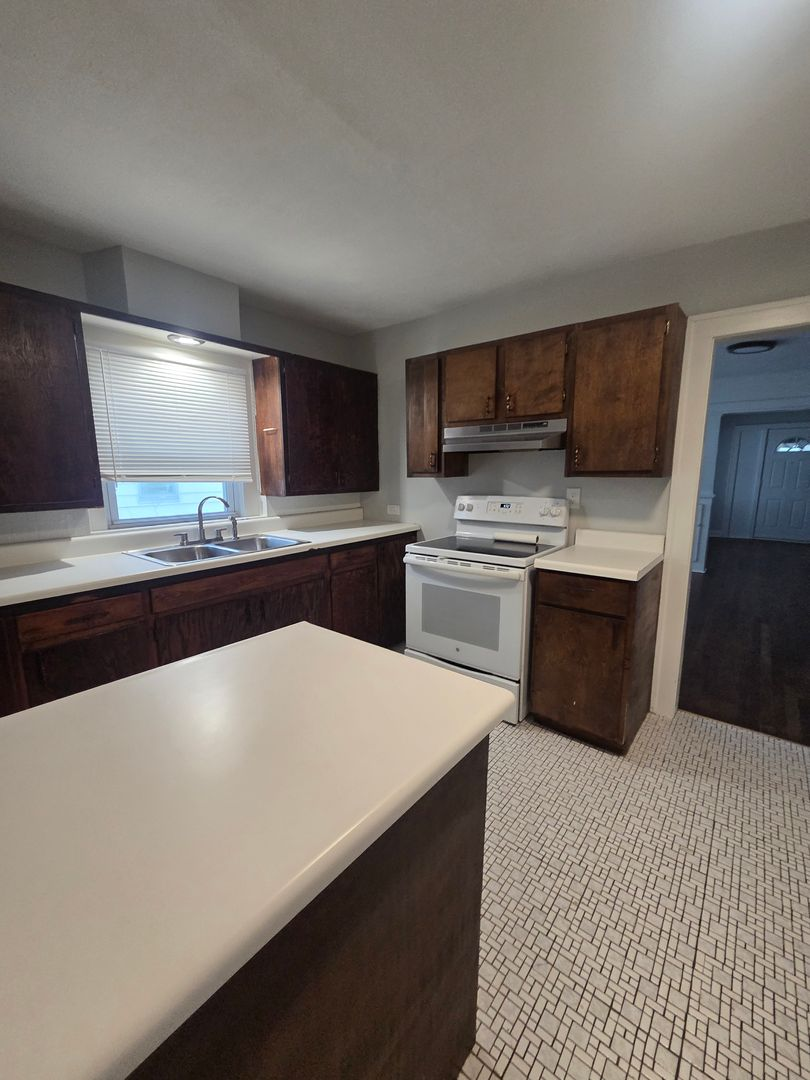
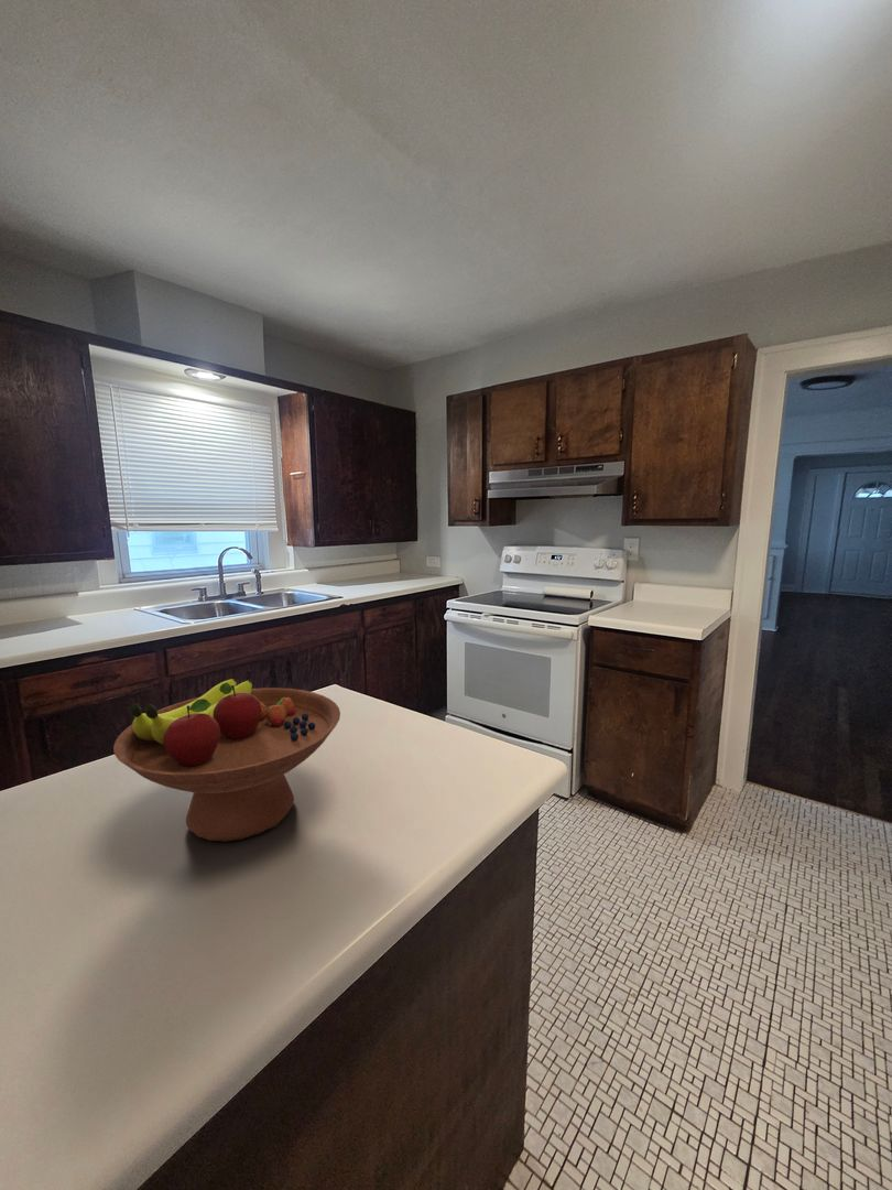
+ fruit bowl [112,678,341,843]
